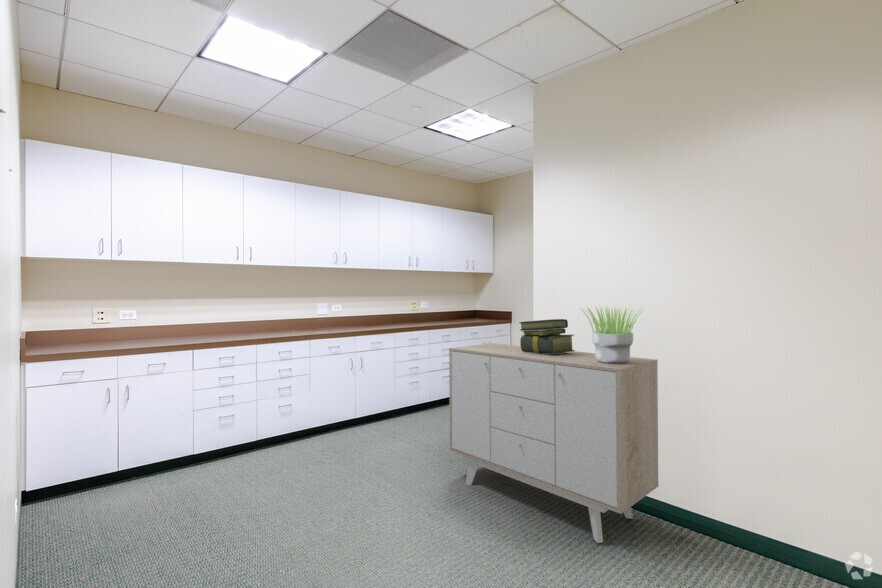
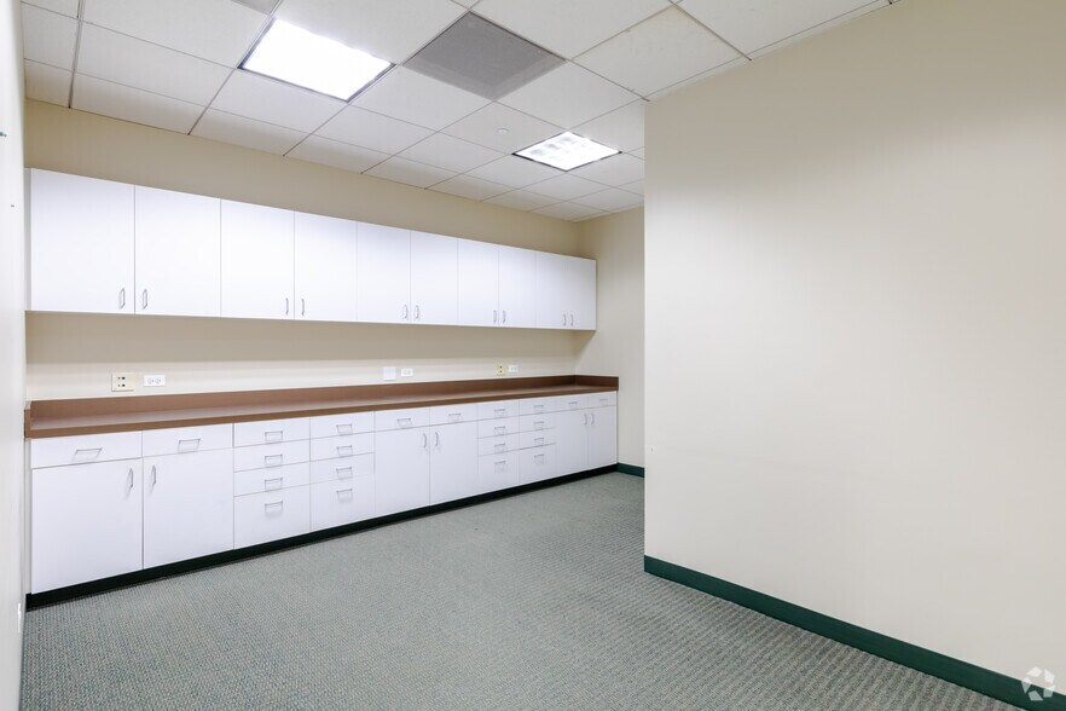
- stack of books [518,318,575,354]
- potted plant [581,305,643,363]
- sideboard [448,342,660,544]
